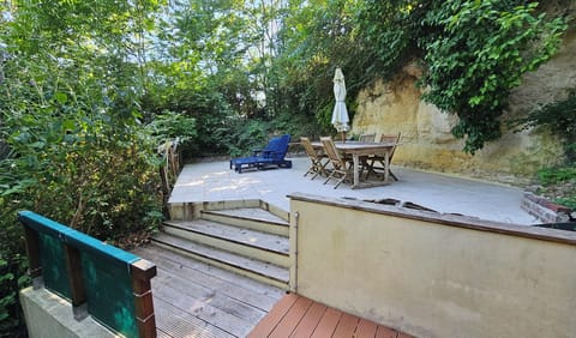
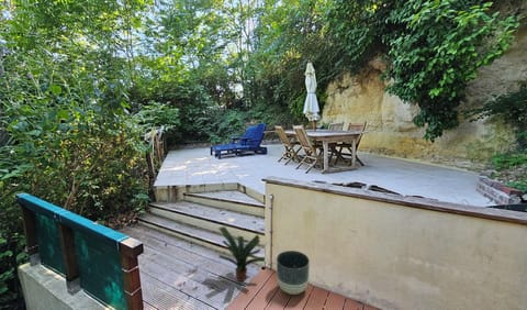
+ potted plant [217,225,265,283]
+ planter [276,250,311,296]
